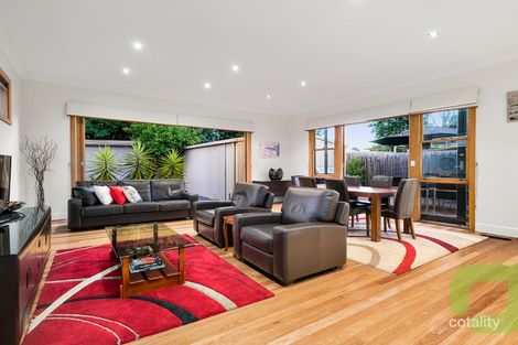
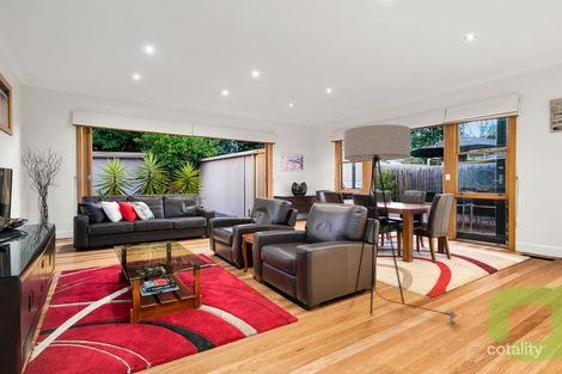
+ floor lamp [343,124,458,323]
